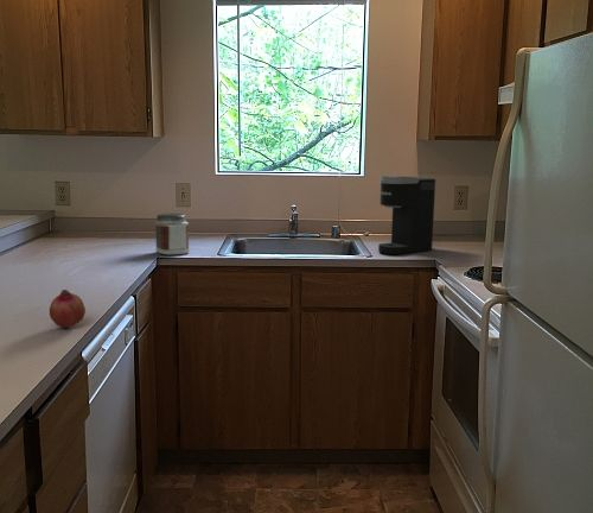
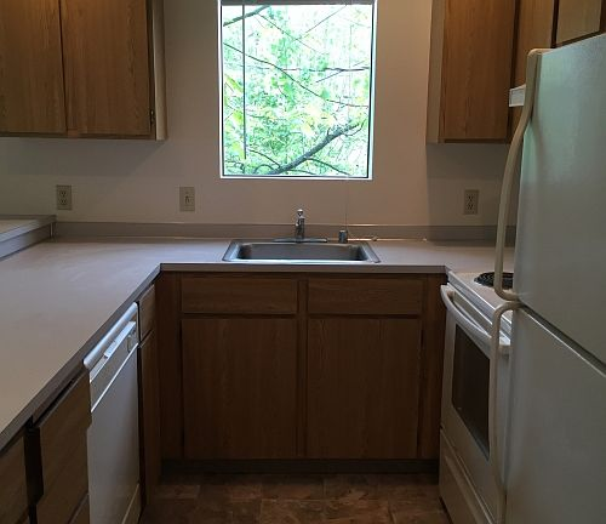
- coffee maker [377,175,436,255]
- fruit [49,289,87,329]
- jar [154,213,191,256]
